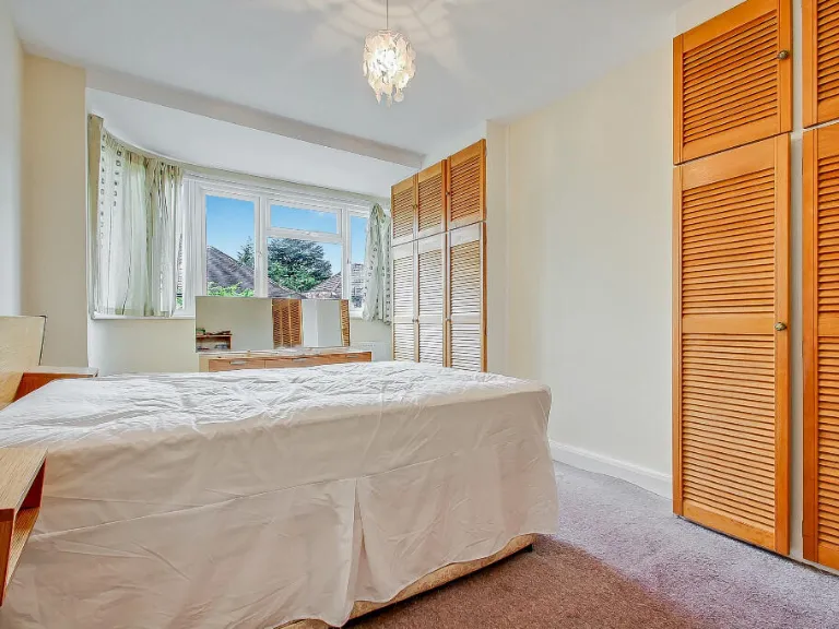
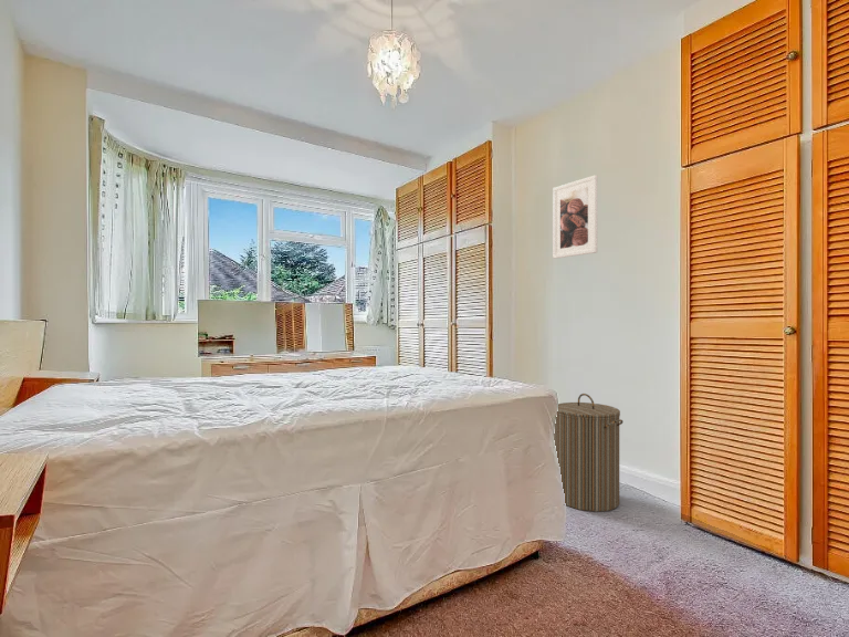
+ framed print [552,174,598,260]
+ laundry hamper [553,393,623,513]
